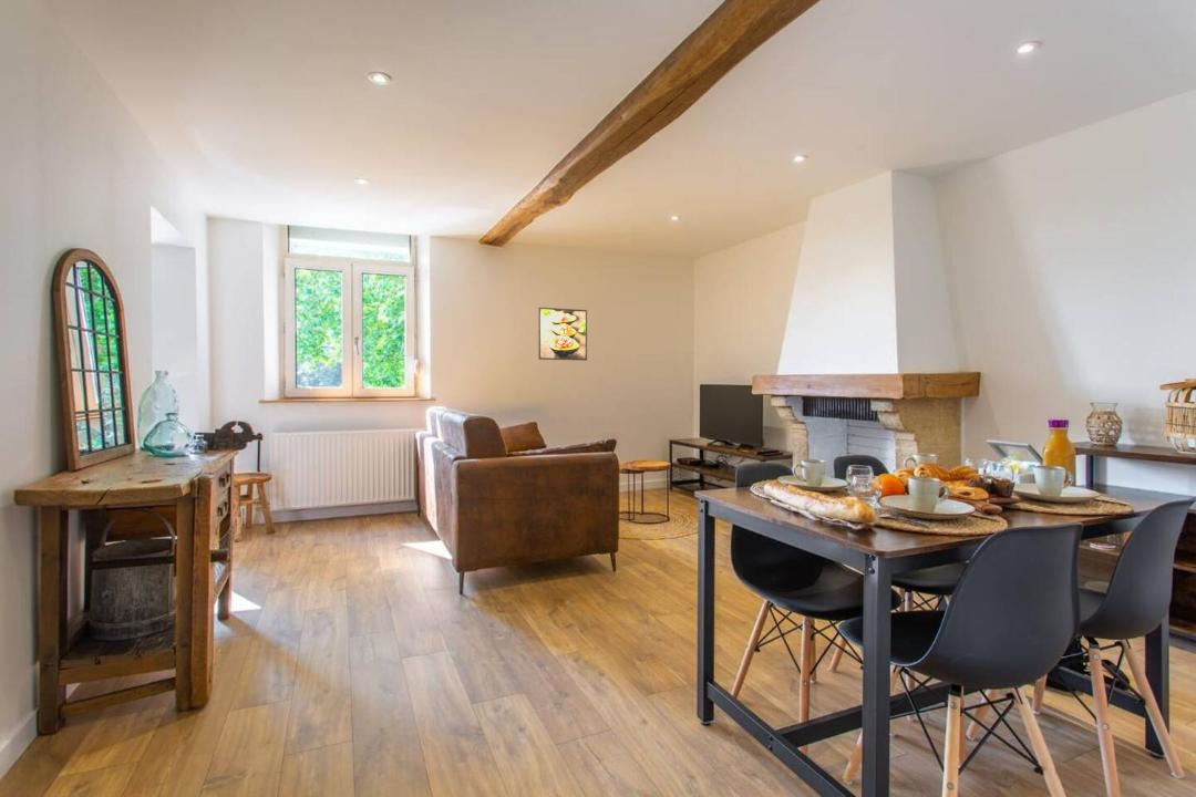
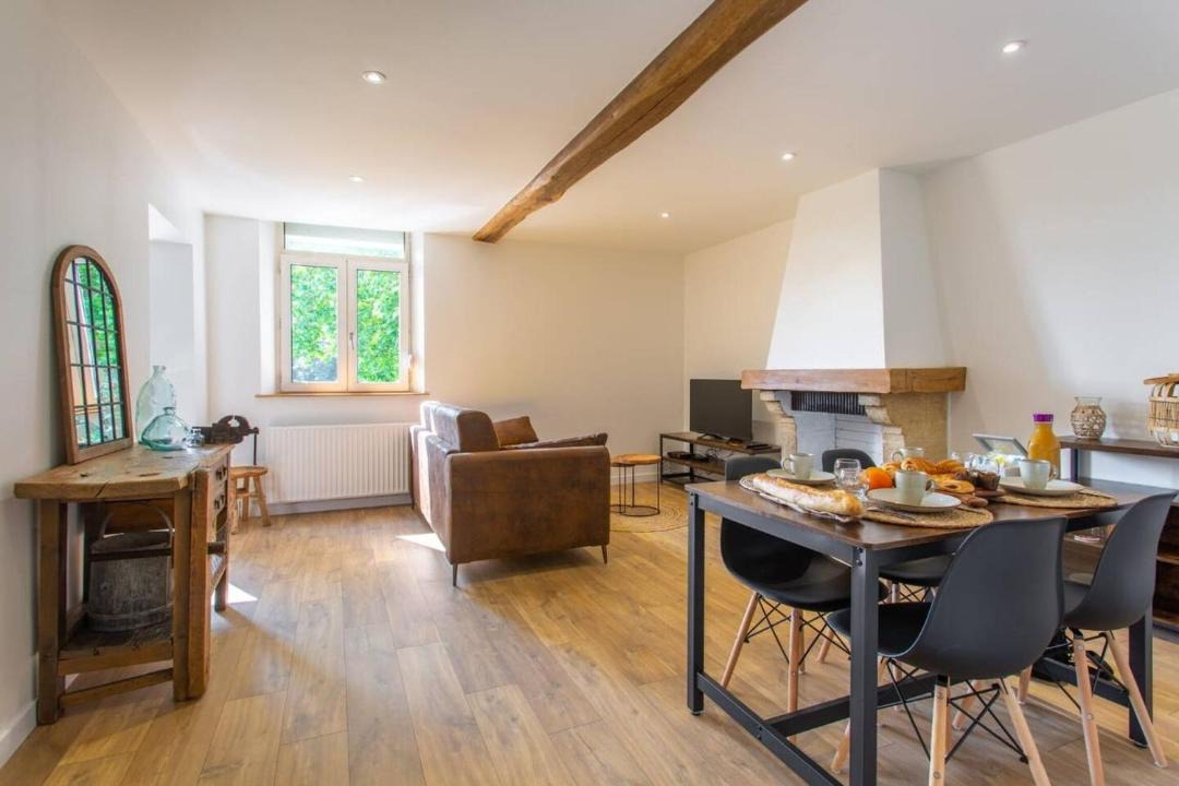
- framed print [537,307,588,362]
